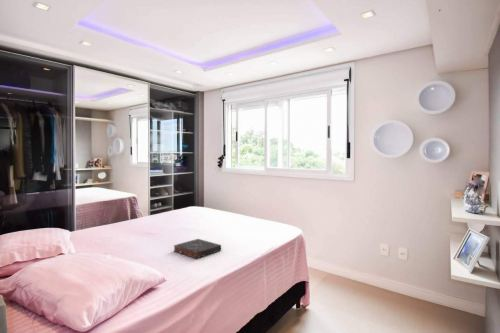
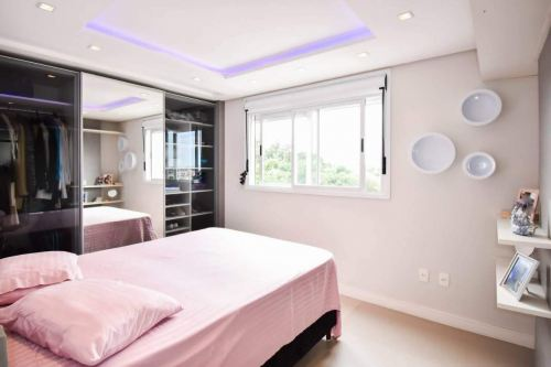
- book [173,238,222,260]
